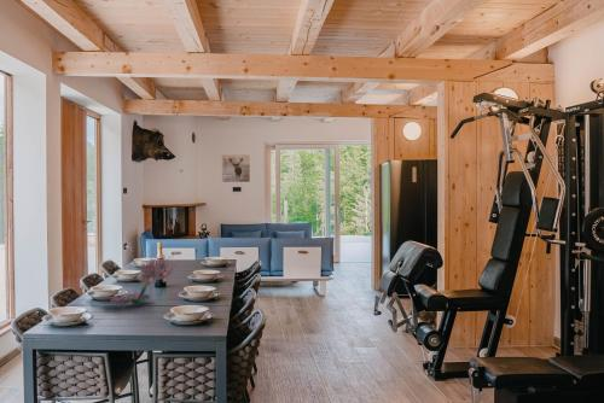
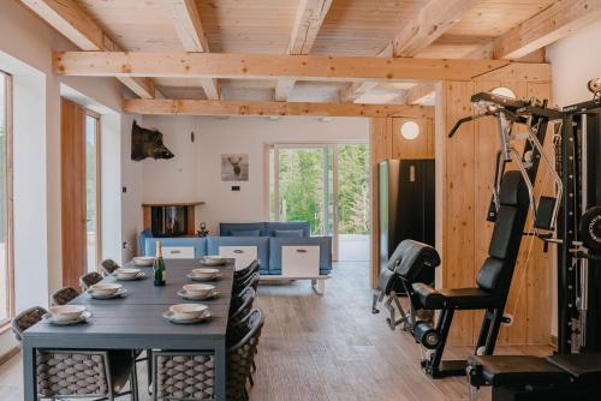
- flower arrangement [99,252,179,305]
